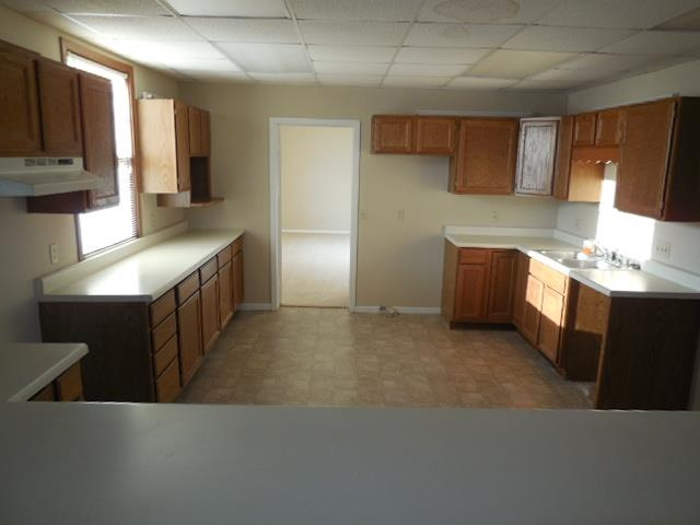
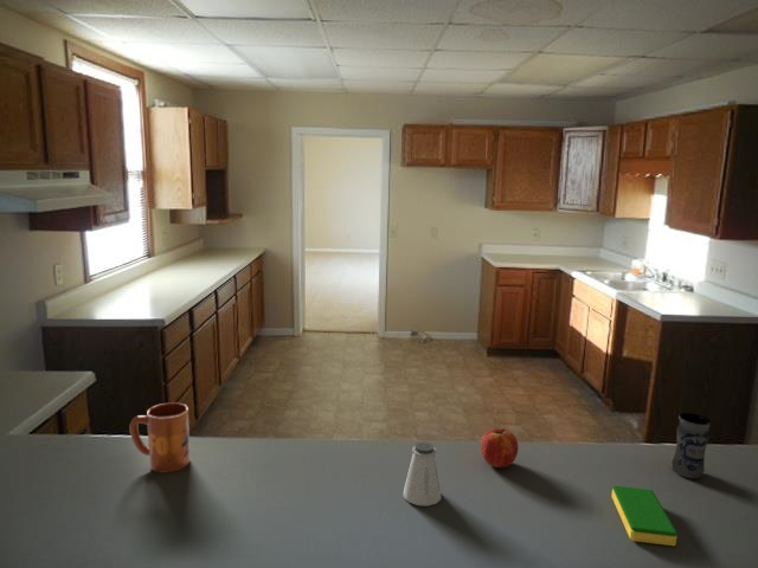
+ mug [129,401,191,475]
+ saltshaker [403,440,443,508]
+ dish sponge [611,484,679,547]
+ jar [670,412,713,479]
+ fruit [480,427,519,469]
